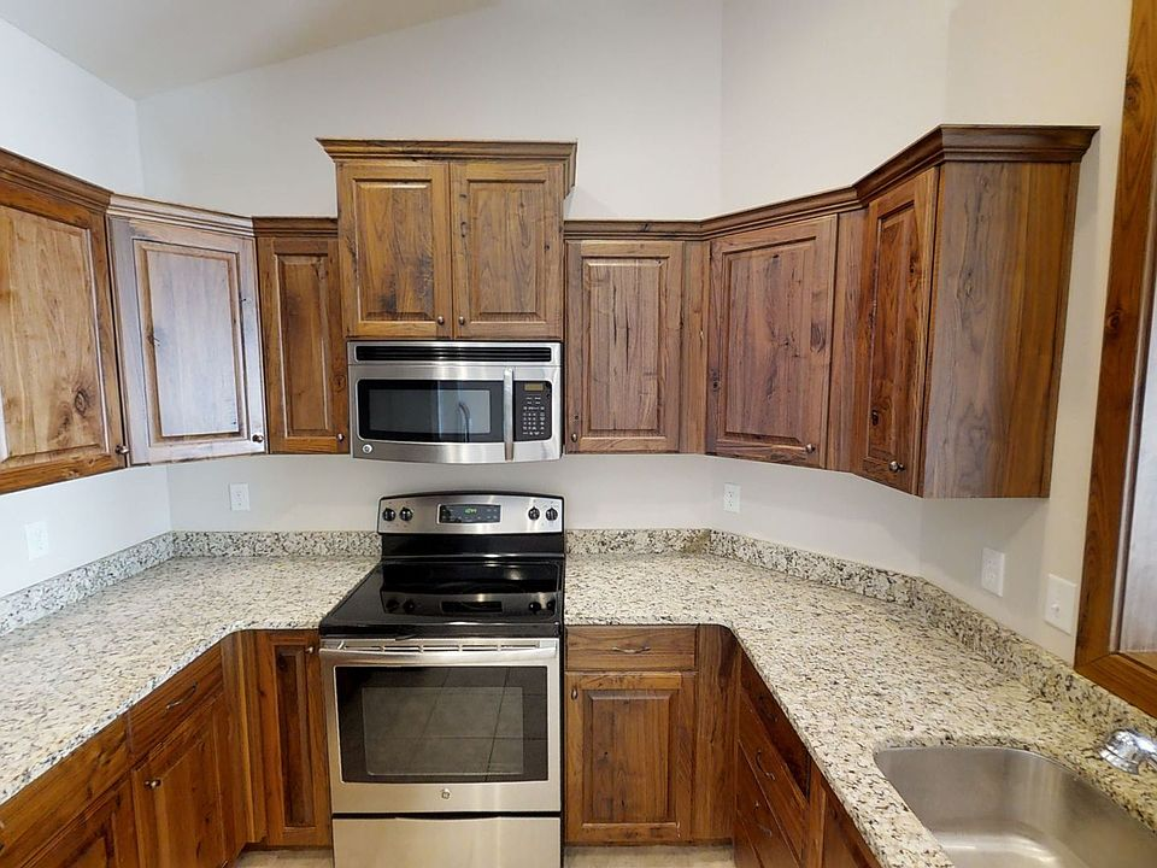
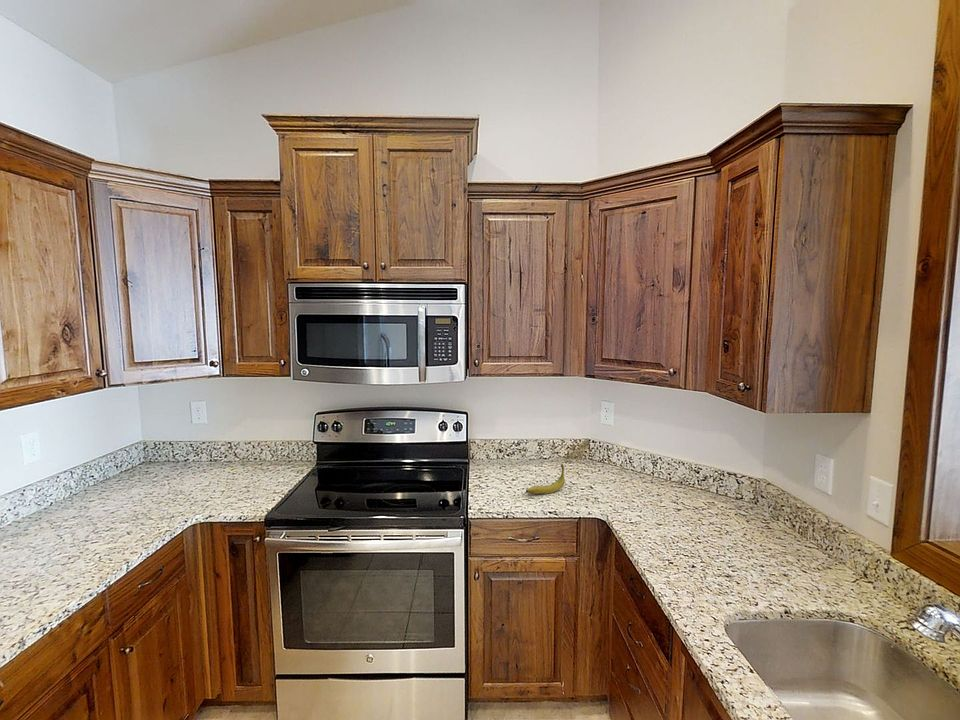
+ banana [525,463,566,495]
